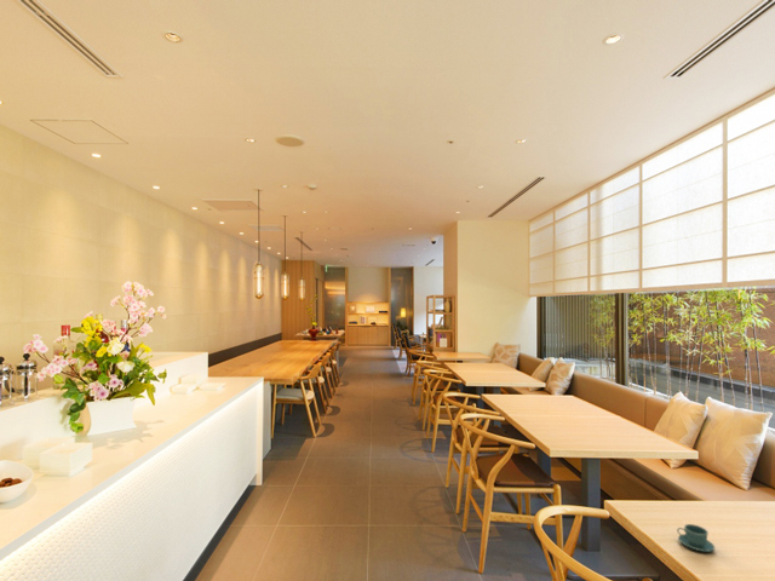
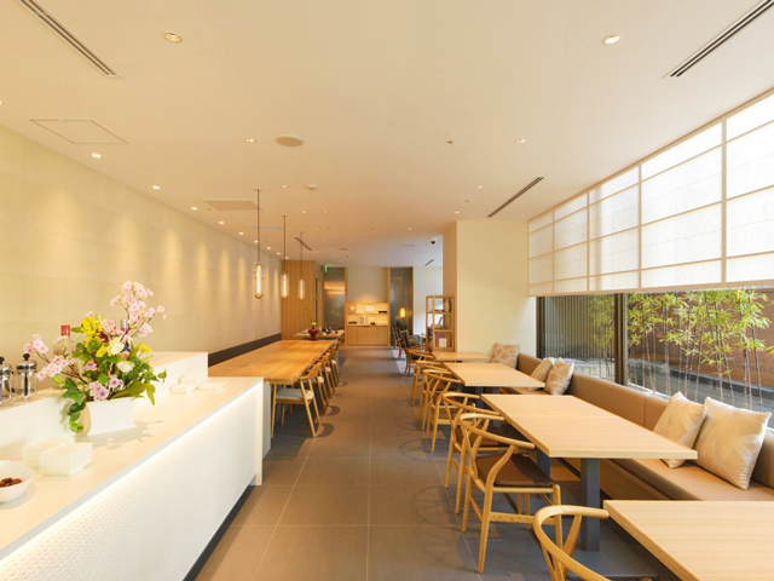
- teacup [676,523,716,553]
